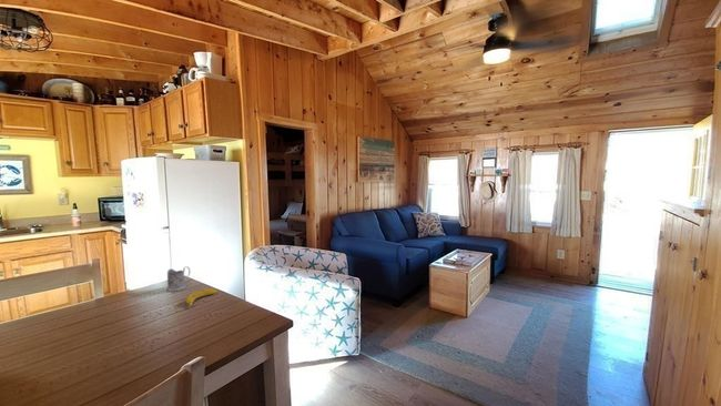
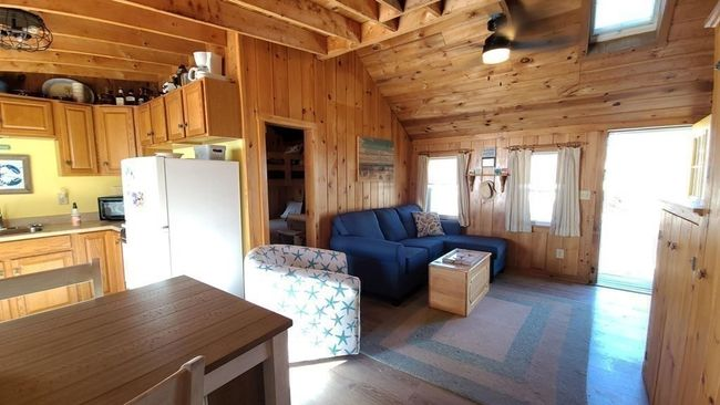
- banana [185,287,219,307]
- tea glass holder [165,265,191,293]
